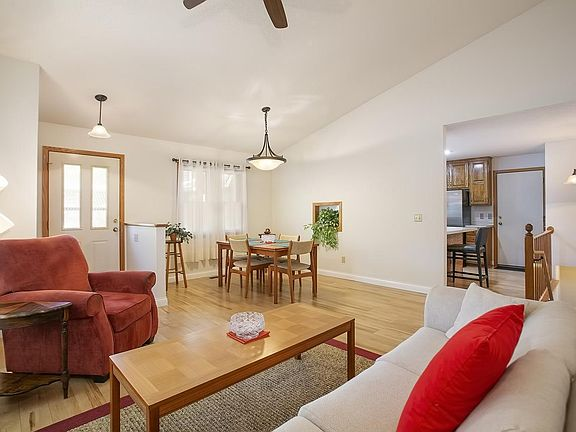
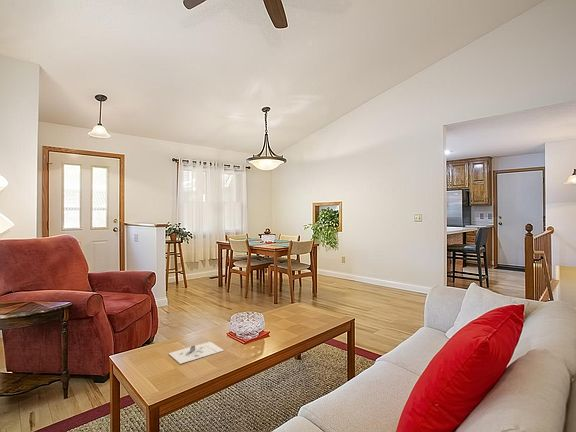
+ architectural model [168,341,225,365]
